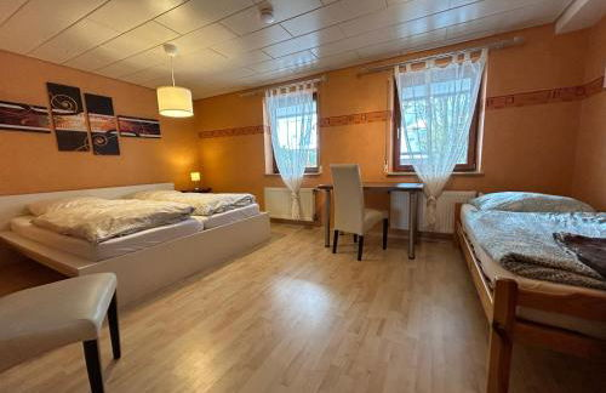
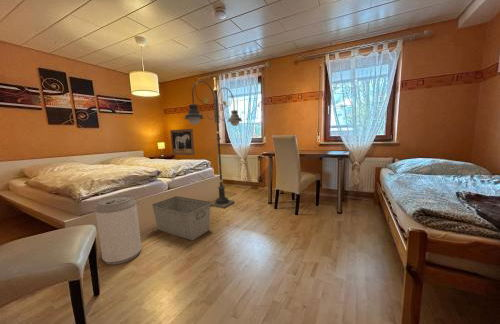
+ floor lamp [183,77,243,209]
+ beverage can [94,195,142,266]
+ wall art [169,128,196,156]
+ storage bin [151,195,211,241]
